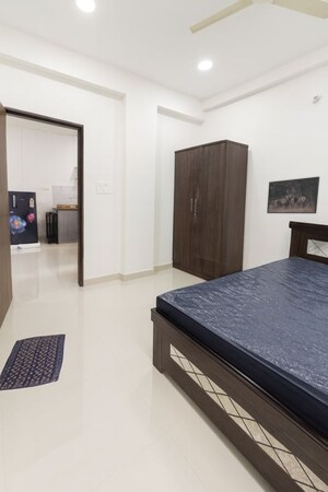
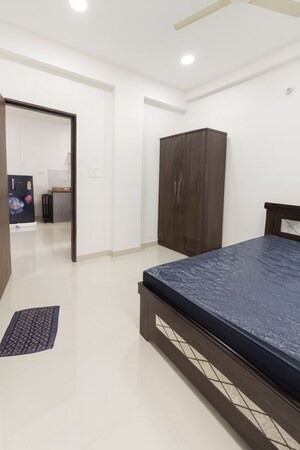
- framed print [266,175,320,214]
